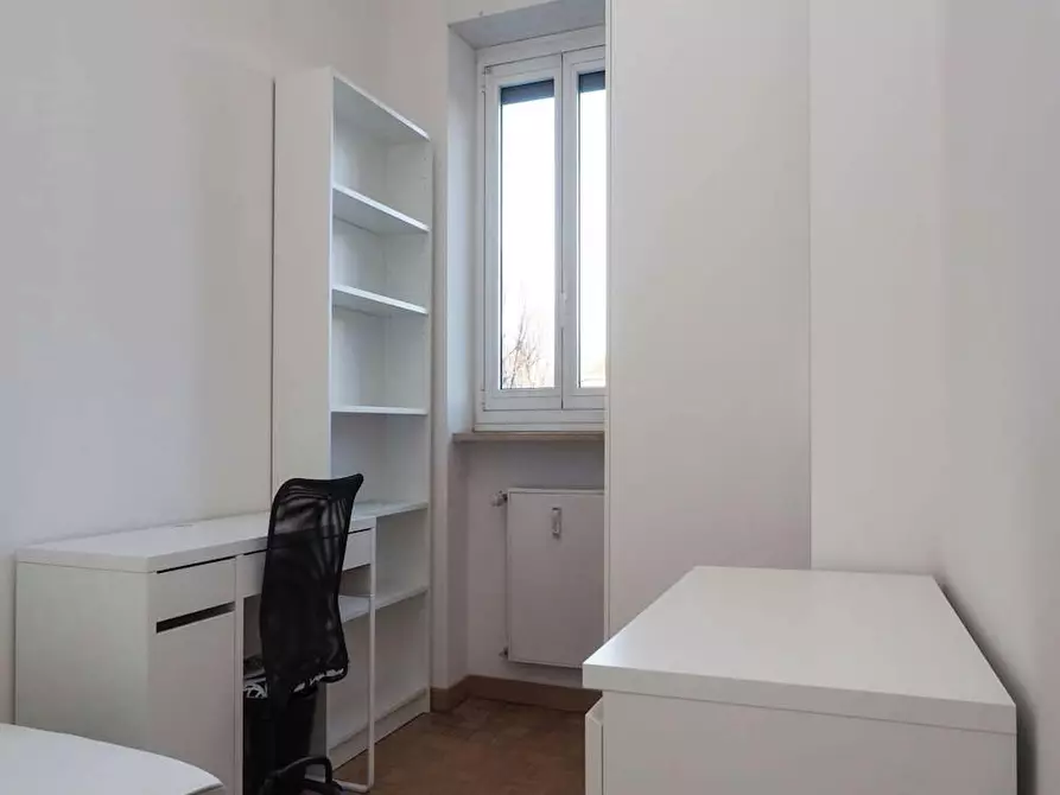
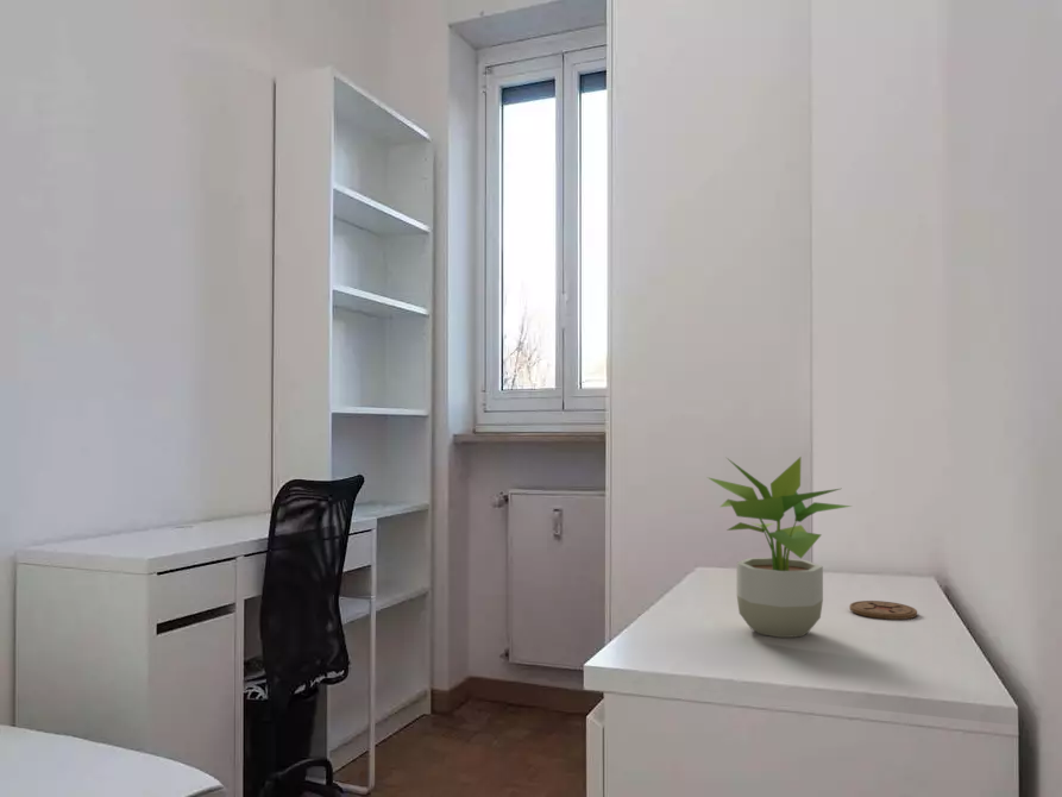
+ potted plant [706,456,854,639]
+ coaster [848,600,918,621]
